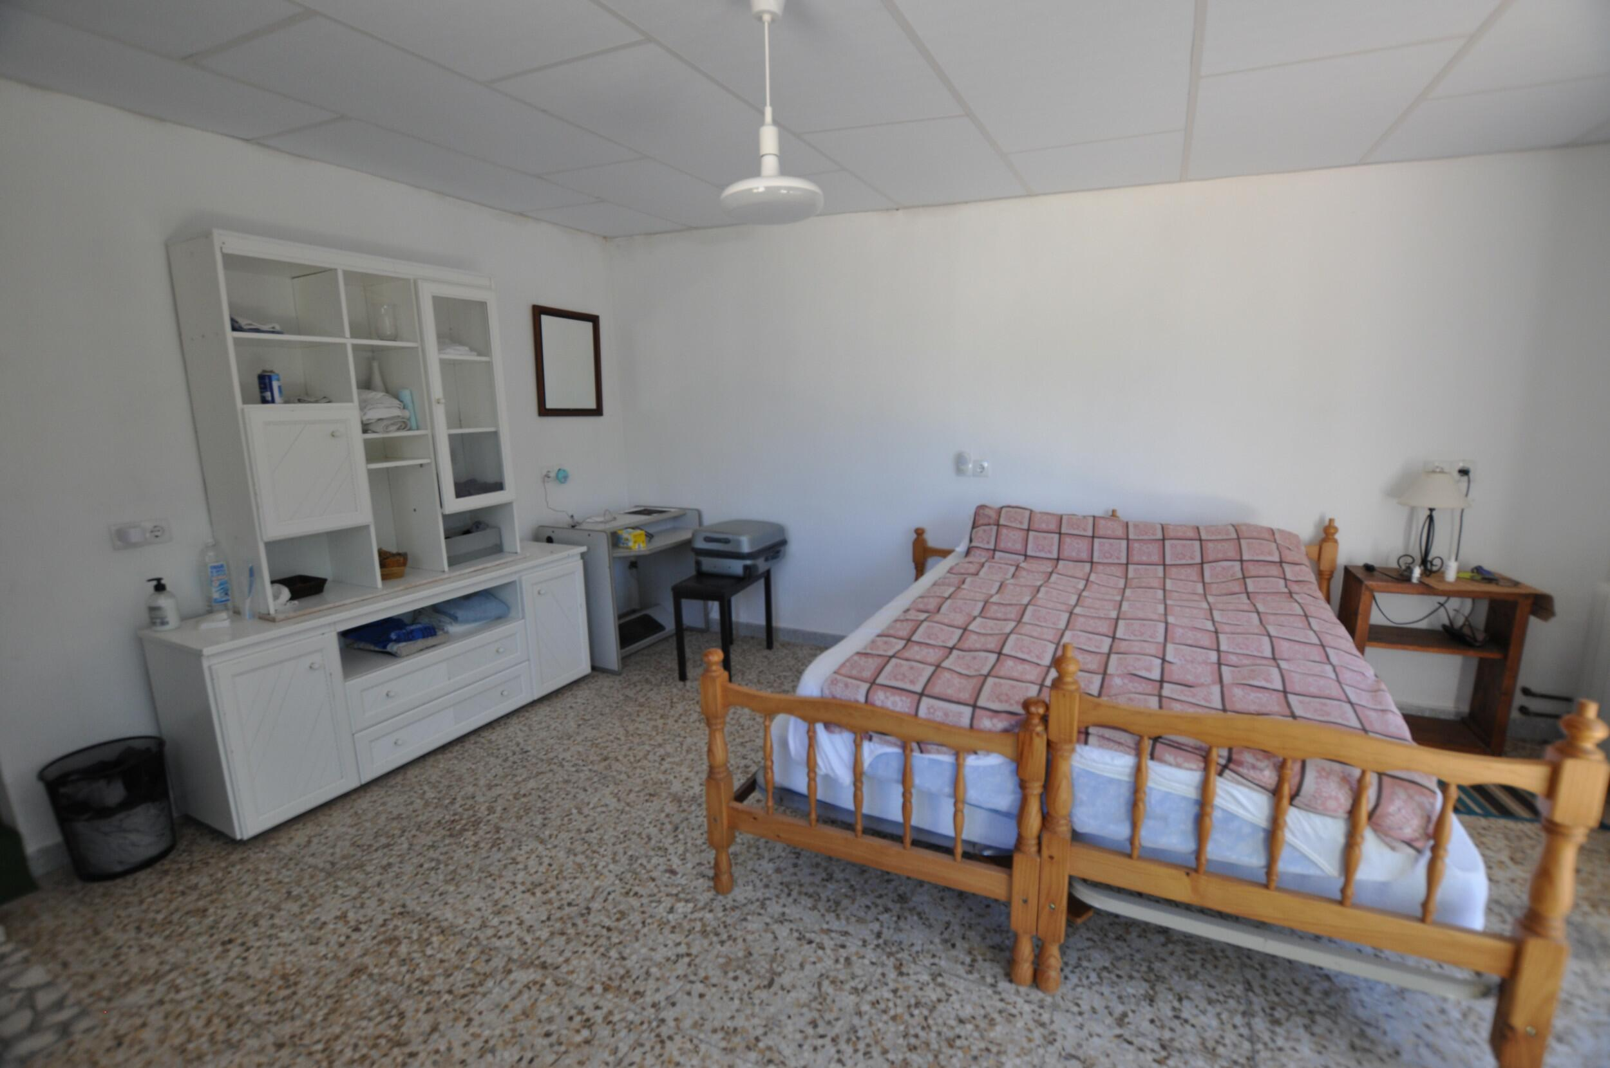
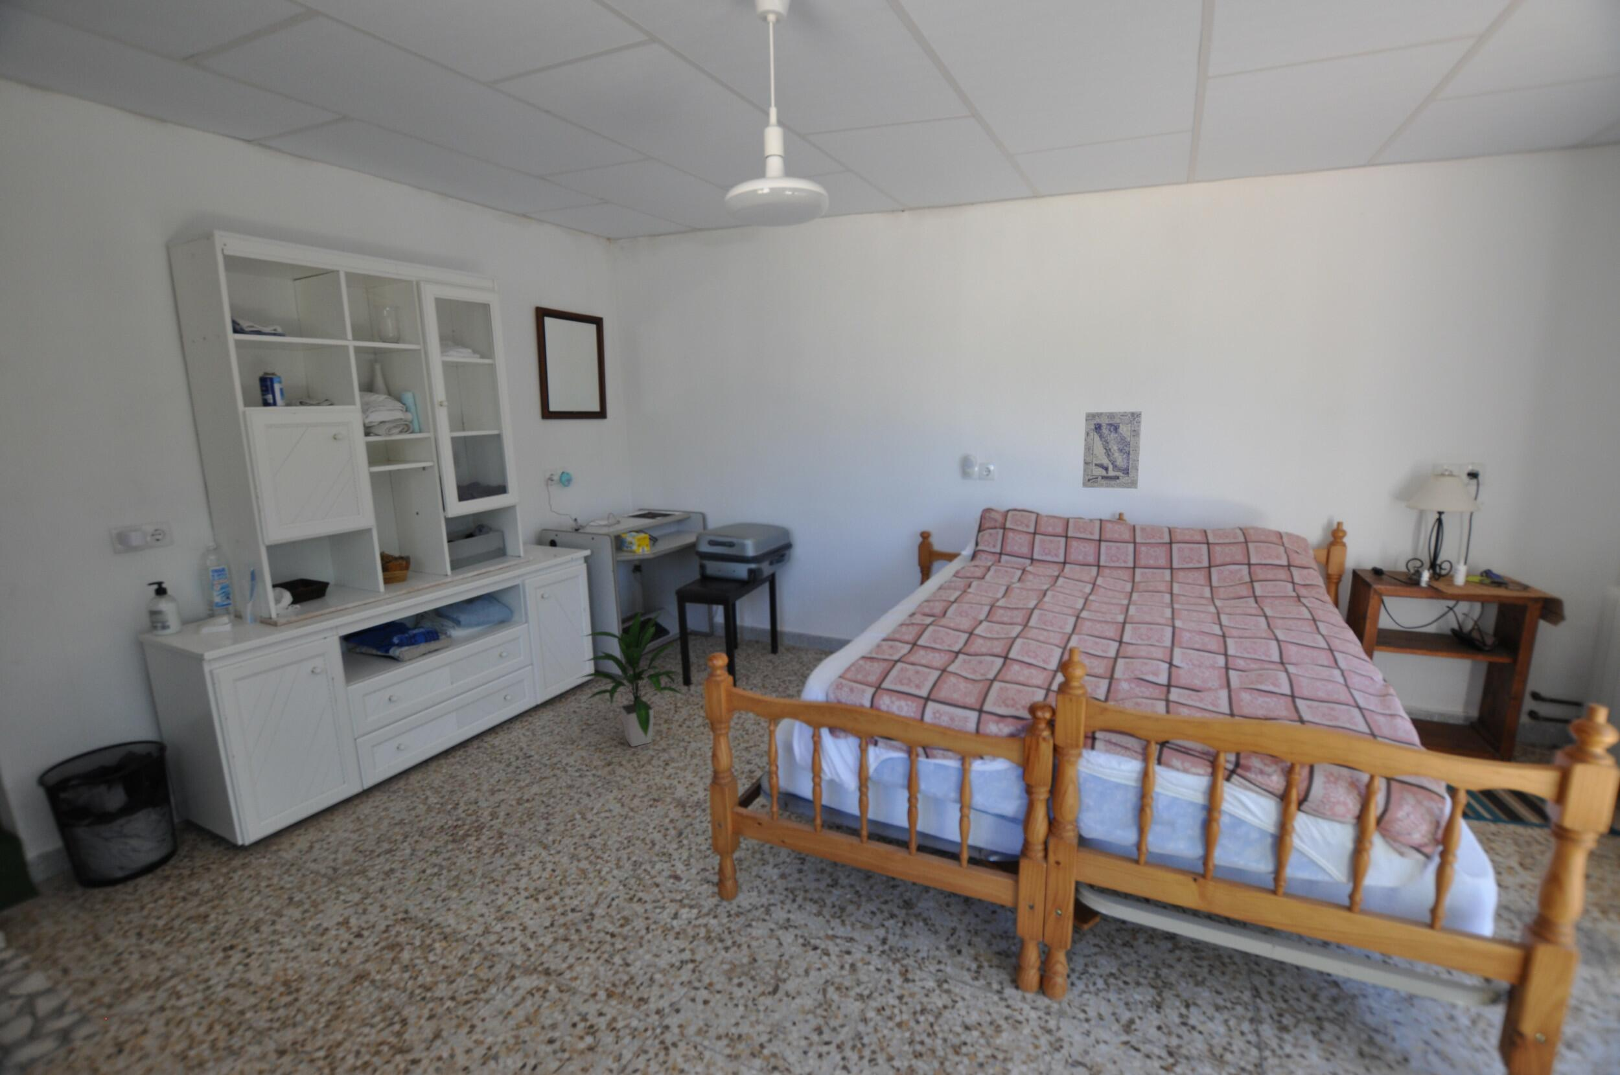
+ wall art [1081,410,1142,490]
+ indoor plant [576,609,684,747]
